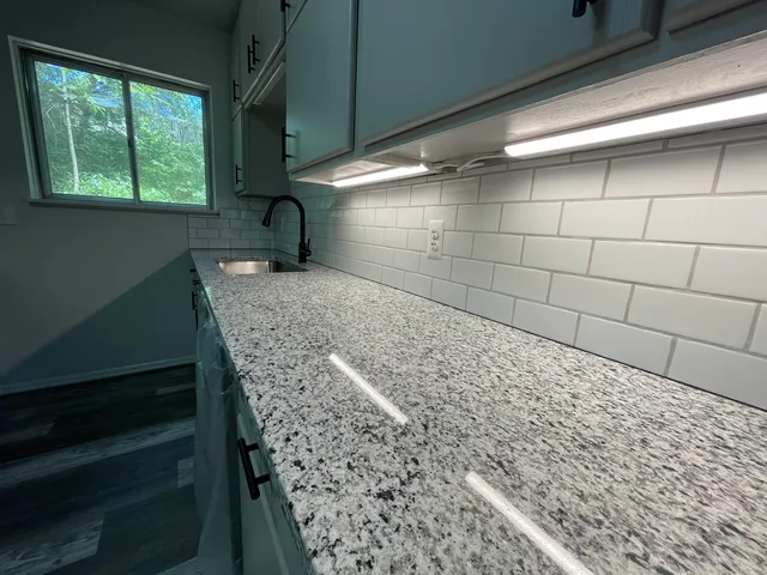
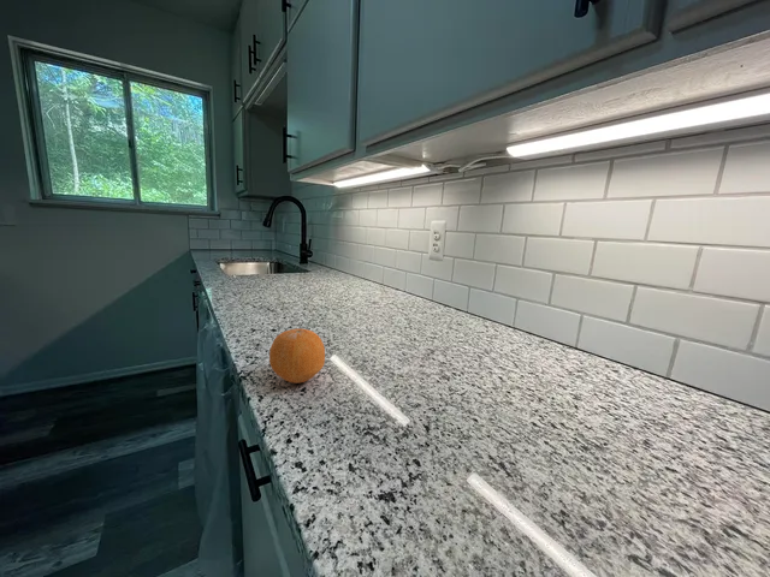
+ fruit [268,327,326,385]
